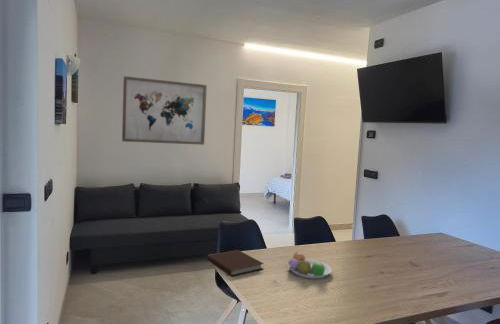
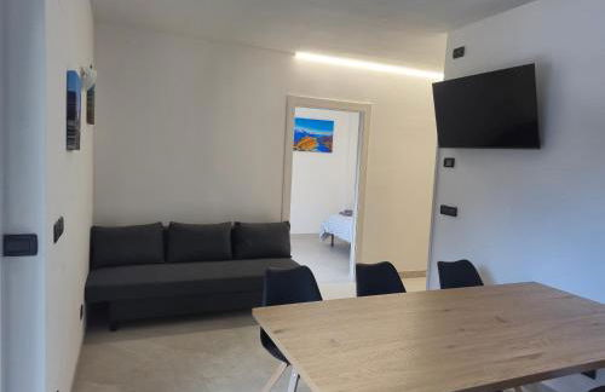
- notebook [206,249,265,277]
- wall art [121,75,208,146]
- fruit bowl [287,251,333,280]
